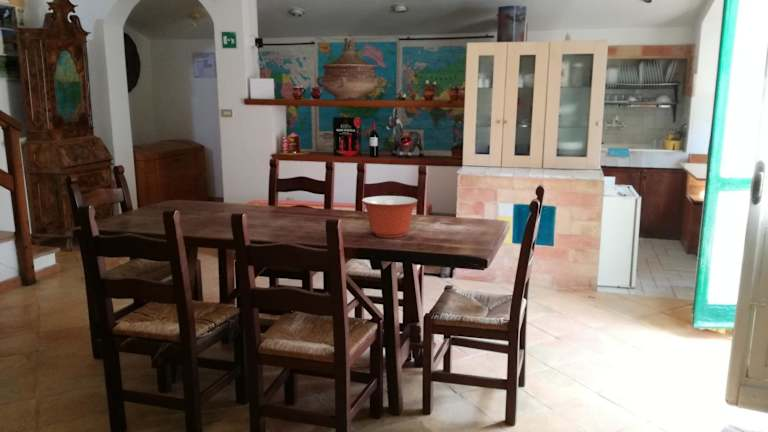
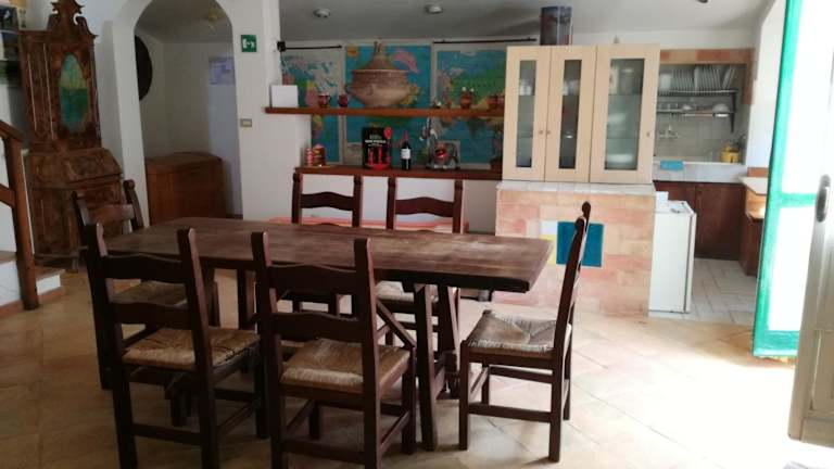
- mixing bowl [361,195,419,239]
